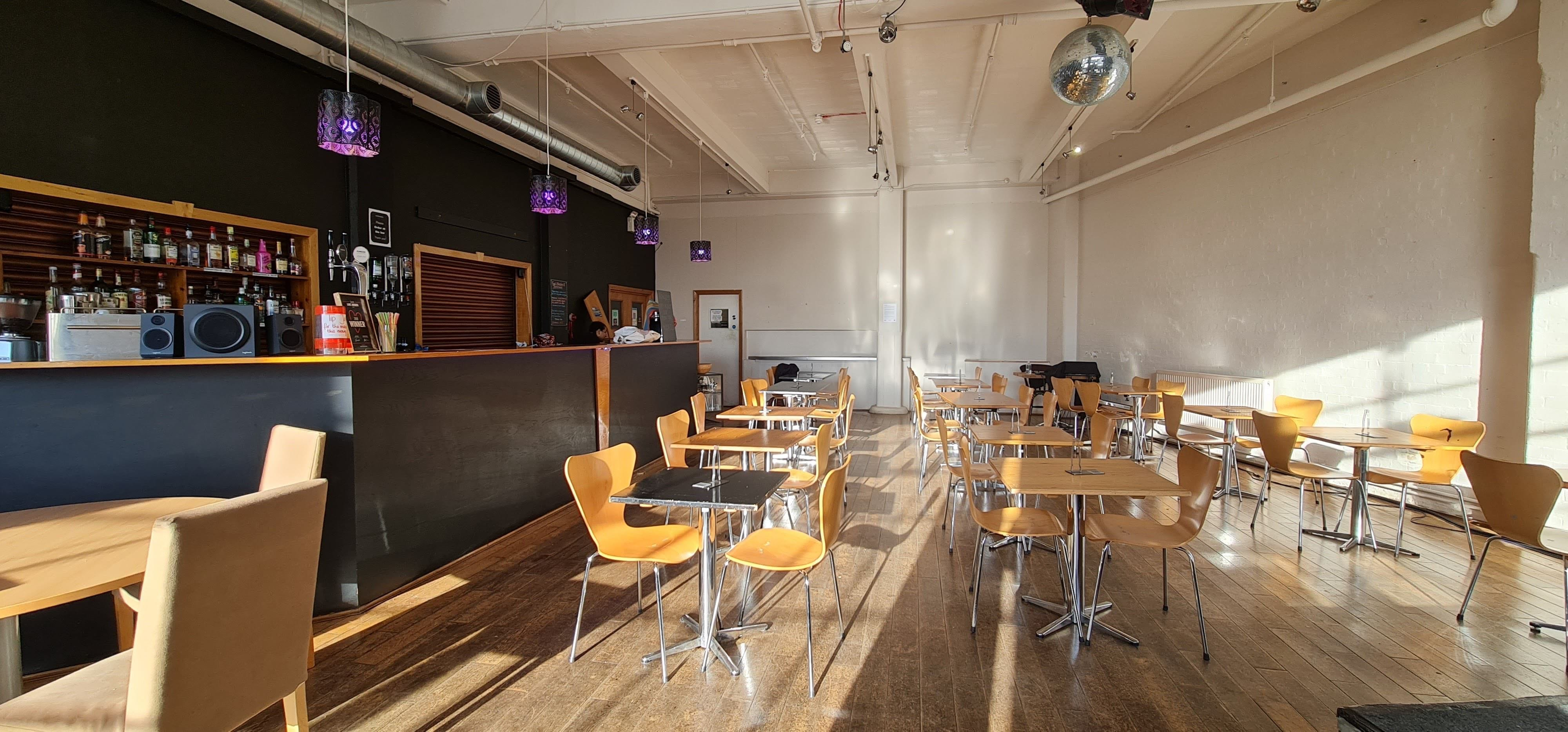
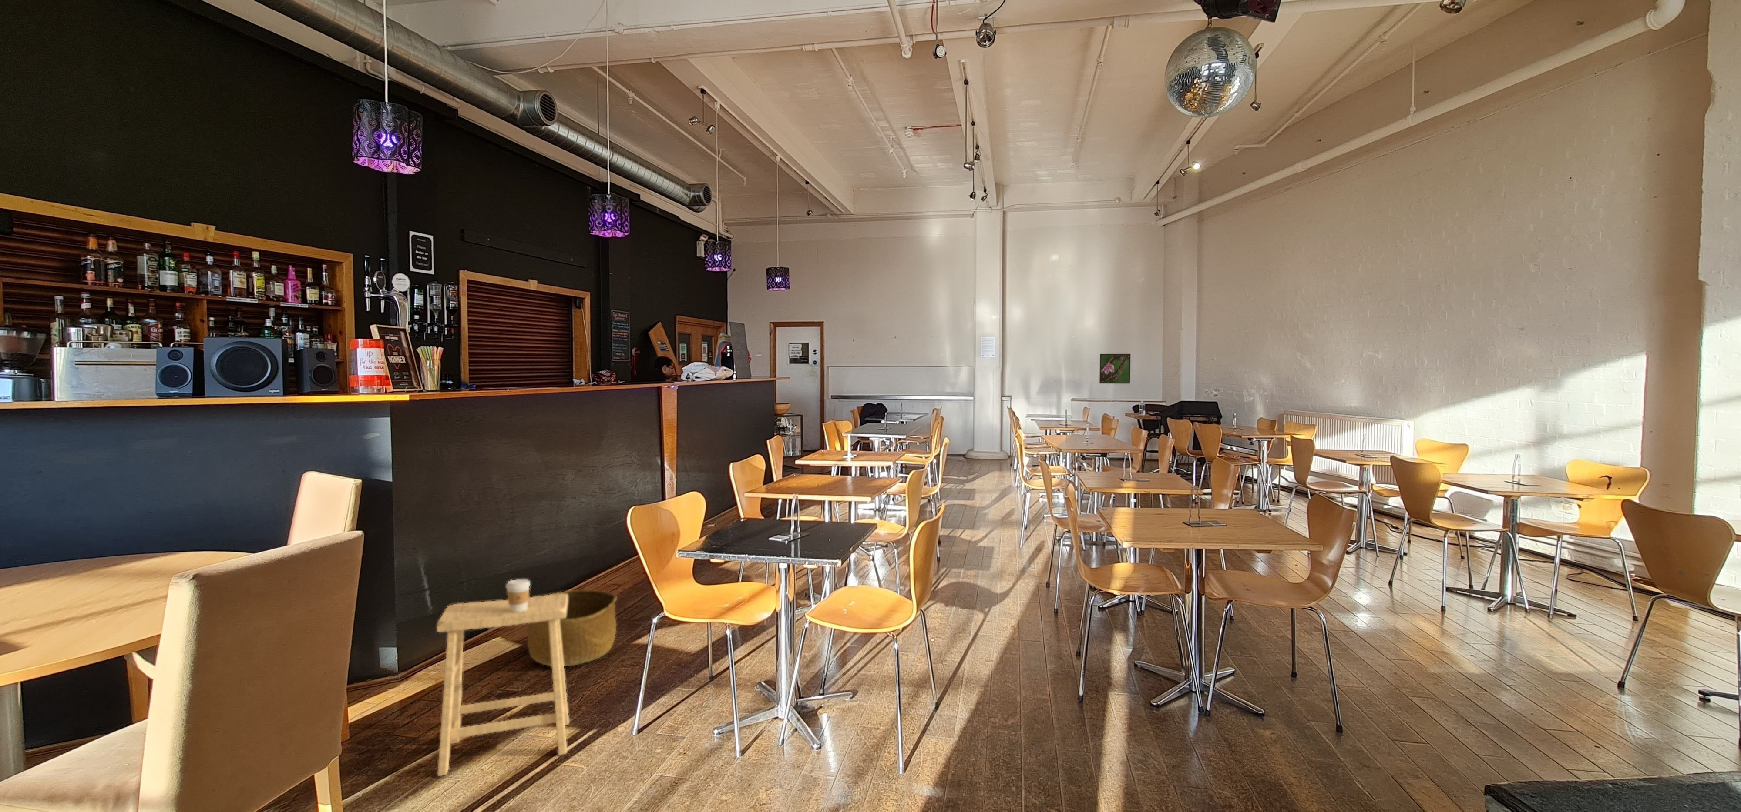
+ coffee cup [506,579,531,612]
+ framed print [1099,354,1130,384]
+ stool [436,593,570,777]
+ basket [527,589,617,667]
